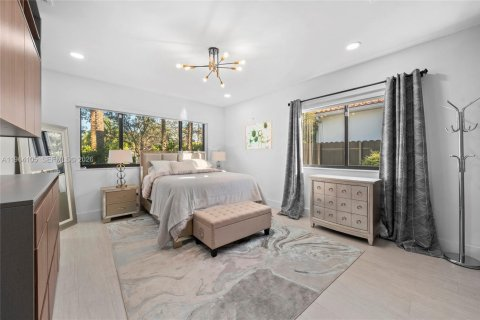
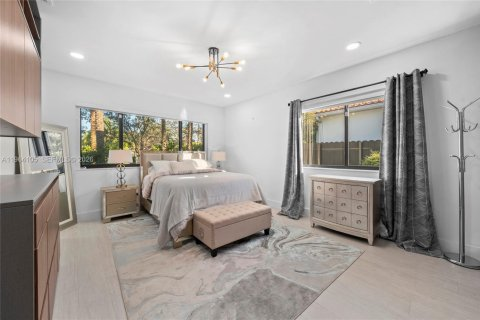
- wall art [244,120,273,151]
